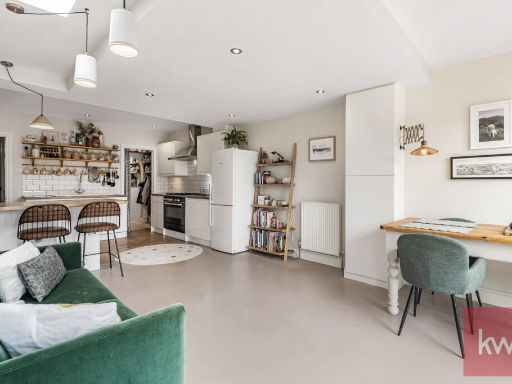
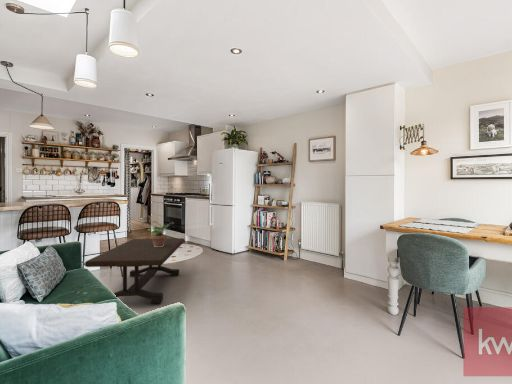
+ coffee table [84,237,185,304]
+ potted plant [147,220,174,247]
